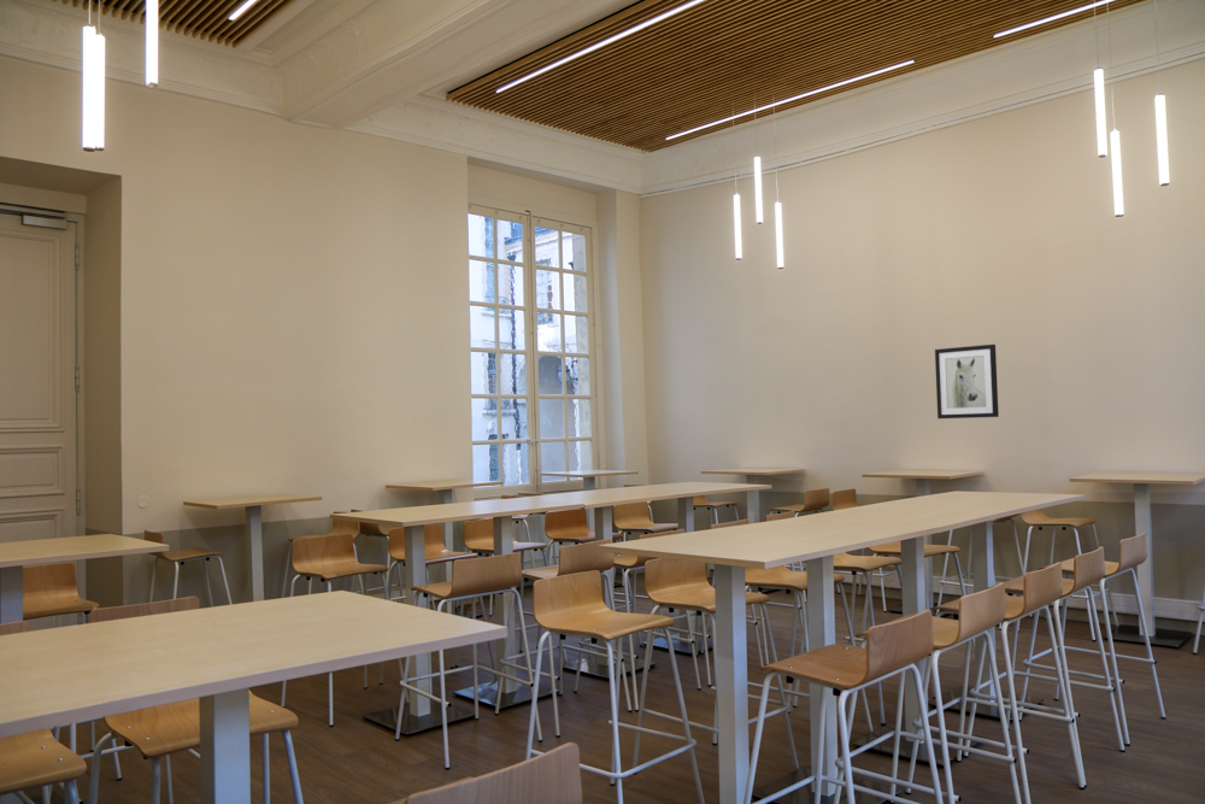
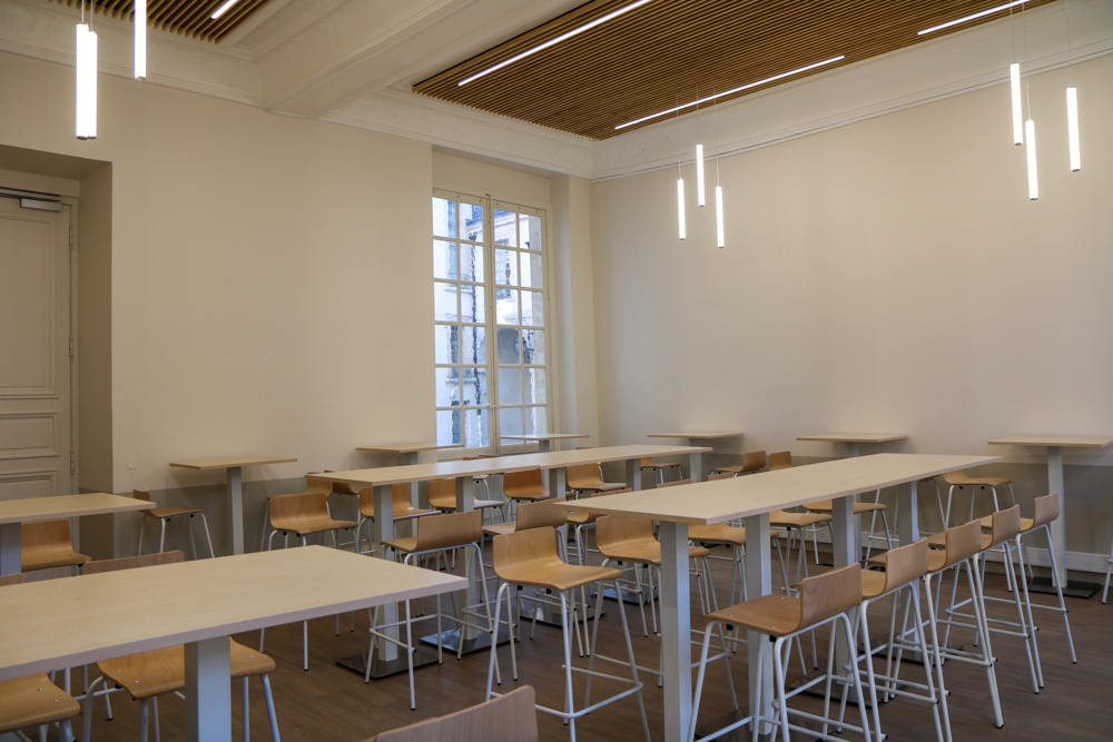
- wall art [934,344,1000,419]
